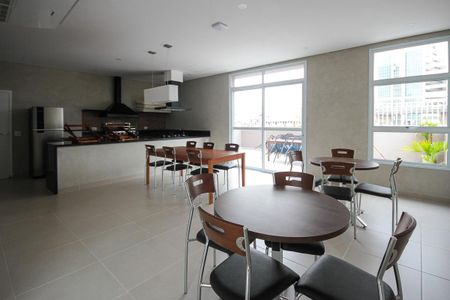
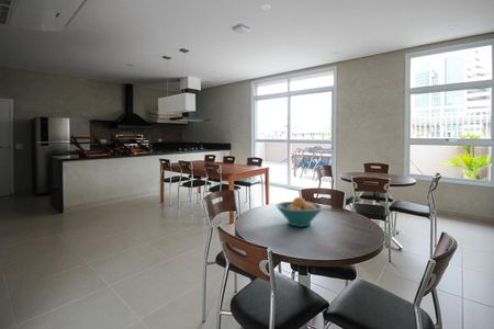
+ fruit bowl [274,196,325,228]
